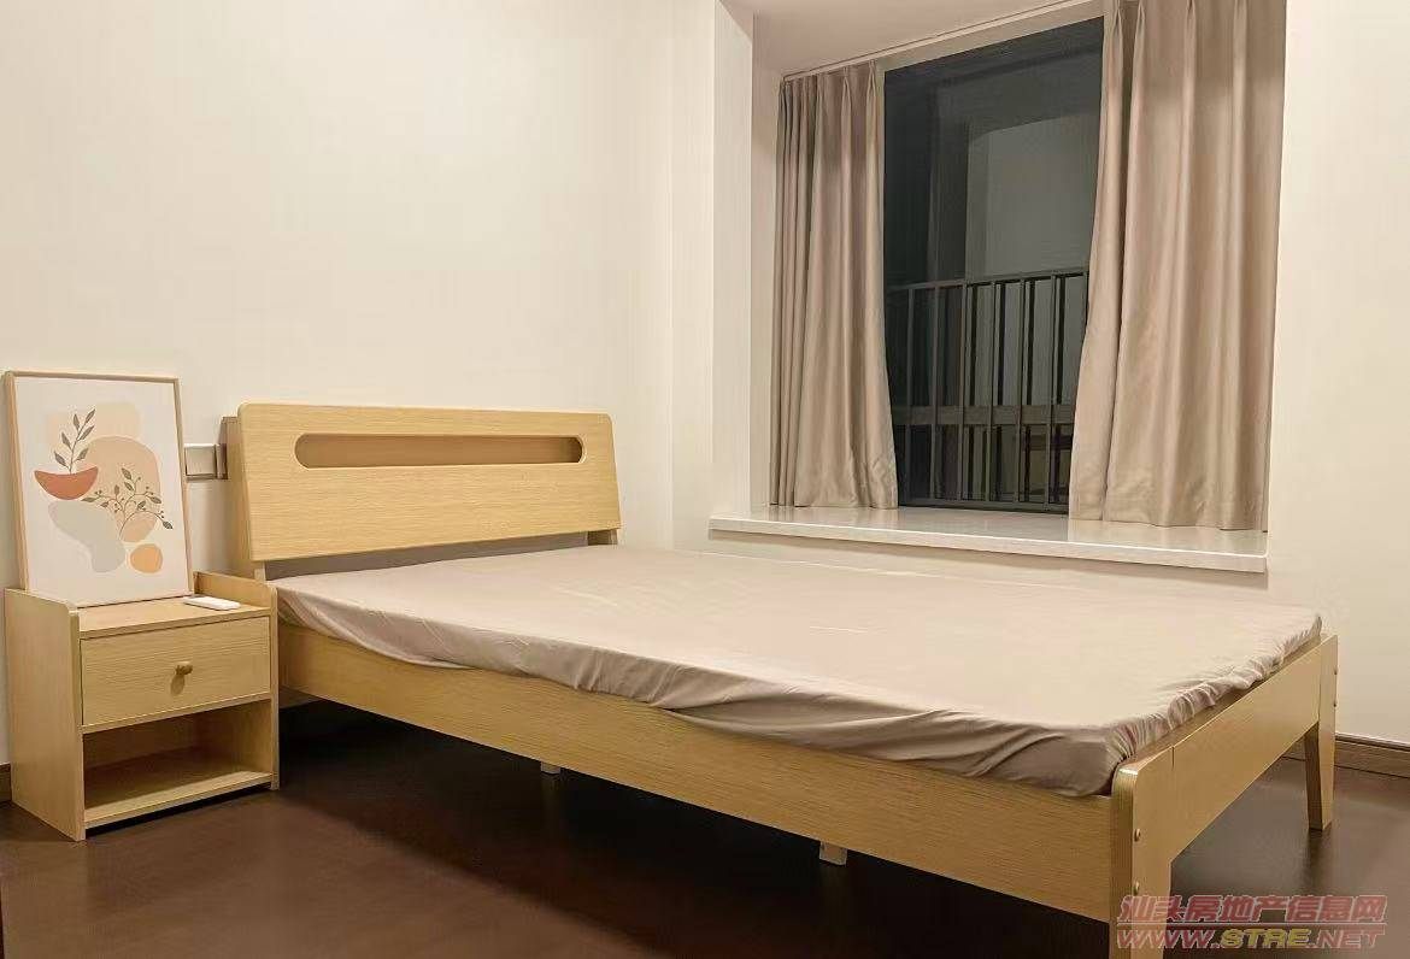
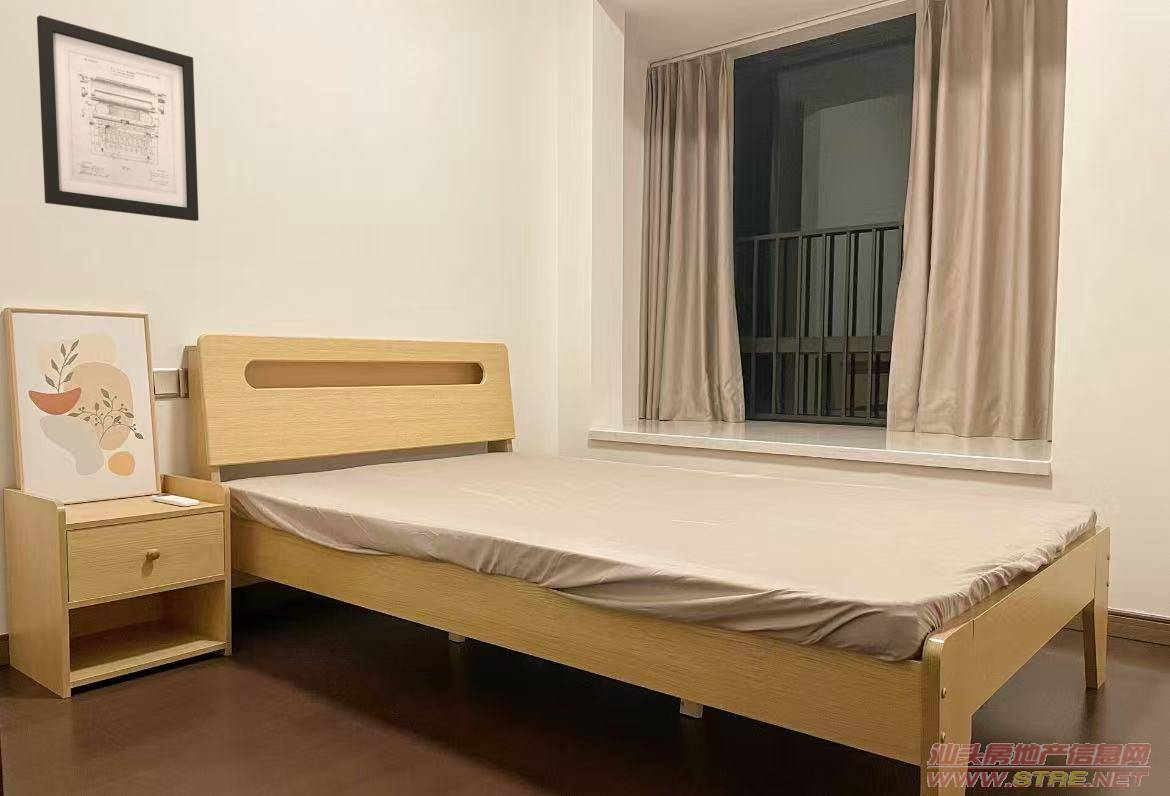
+ wall art [36,14,199,222]
